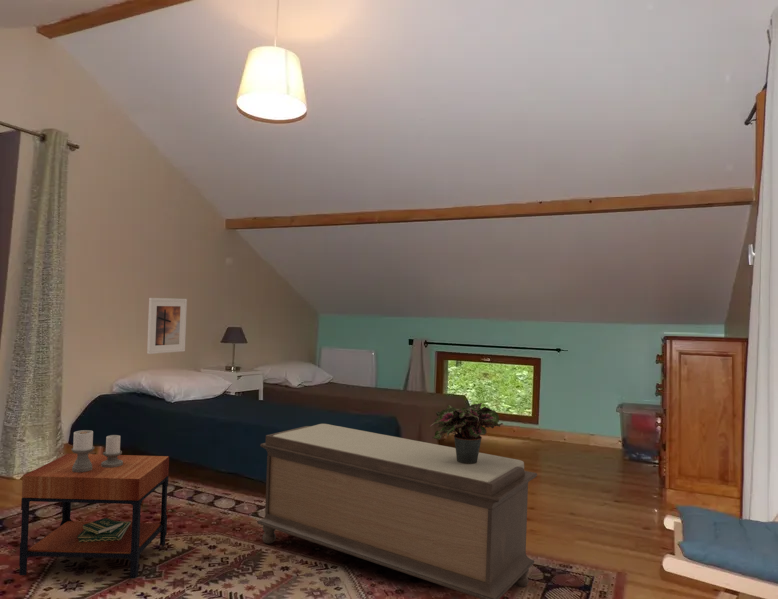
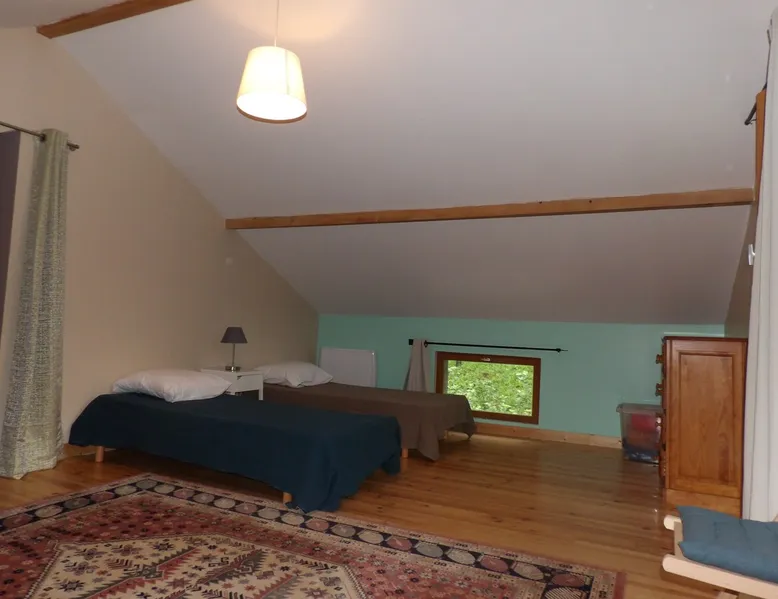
- side table [18,429,170,579]
- potted plant [429,402,504,464]
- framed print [146,297,188,355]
- bench [257,423,538,599]
